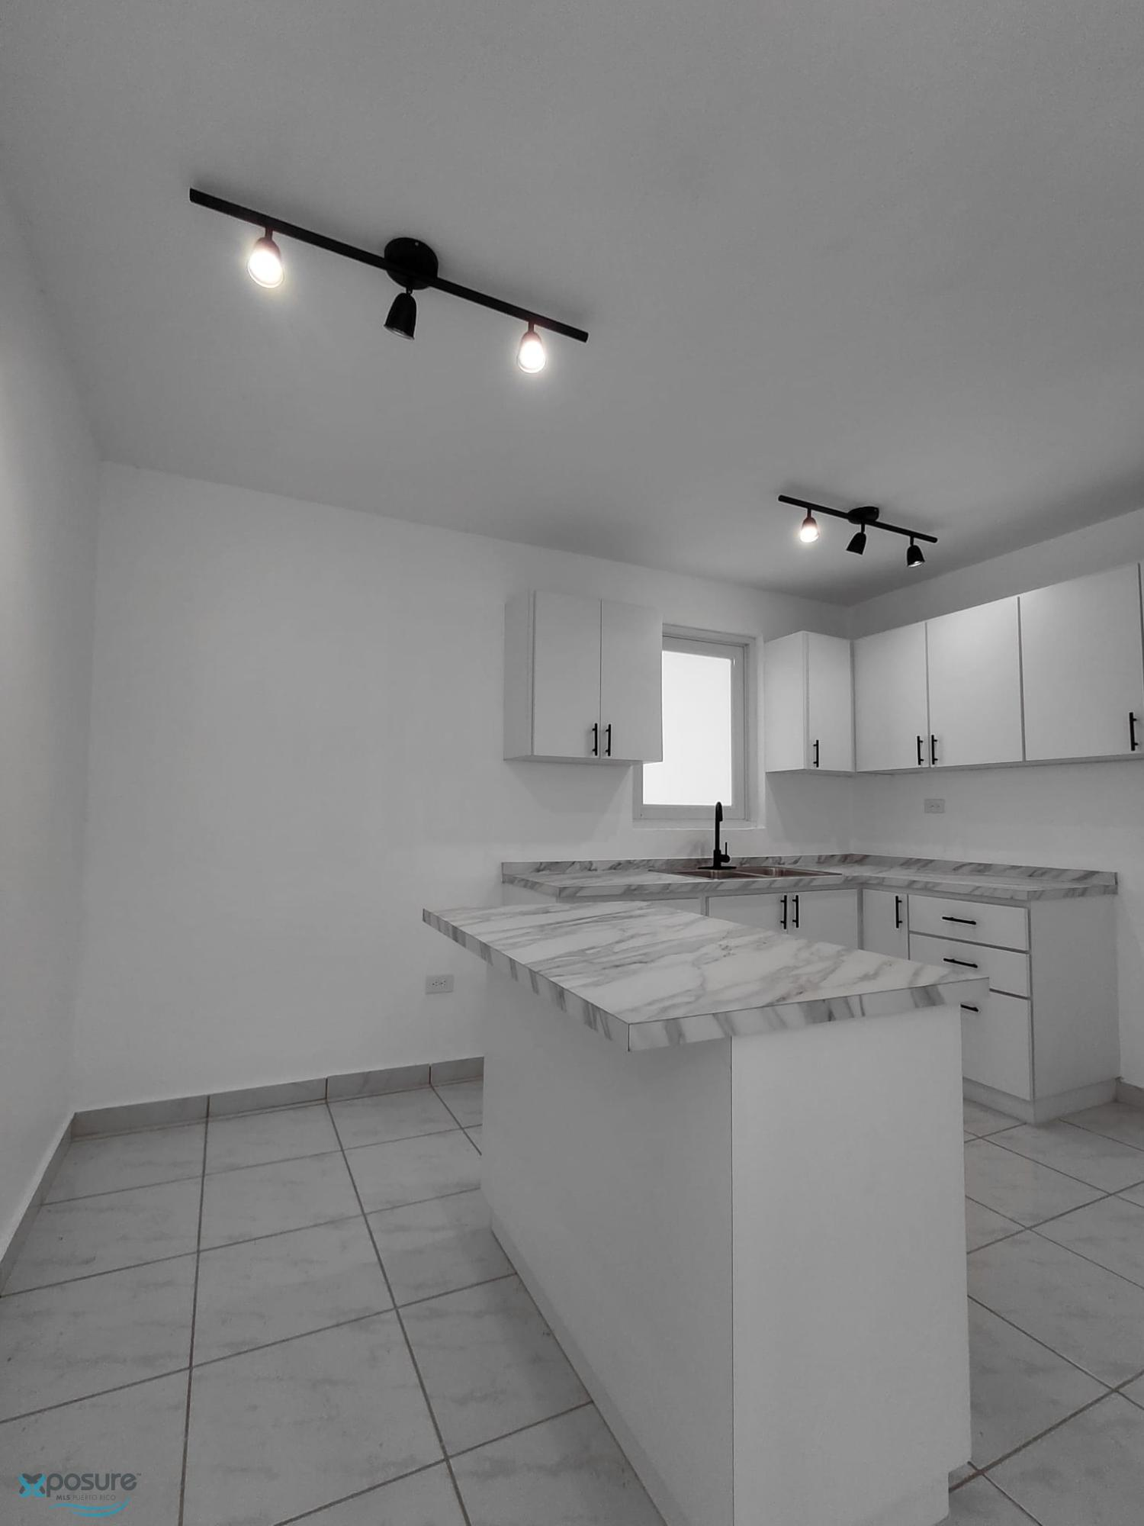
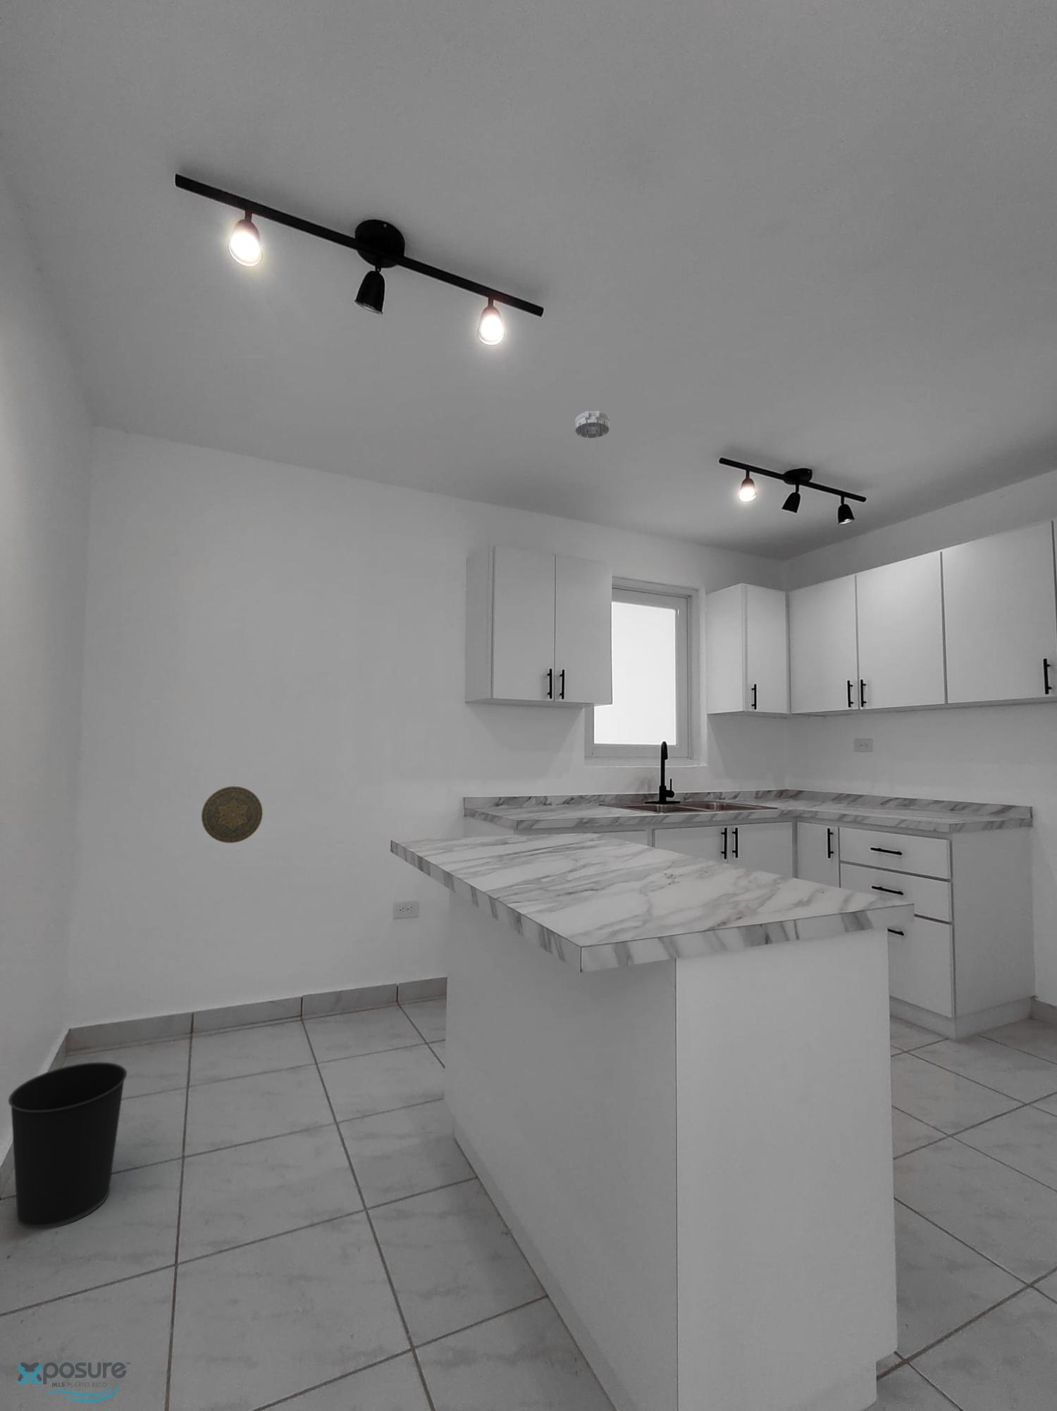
+ decorative plate [201,785,263,843]
+ smoke detector [574,410,611,439]
+ wastebasket [8,1061,128,1230]
